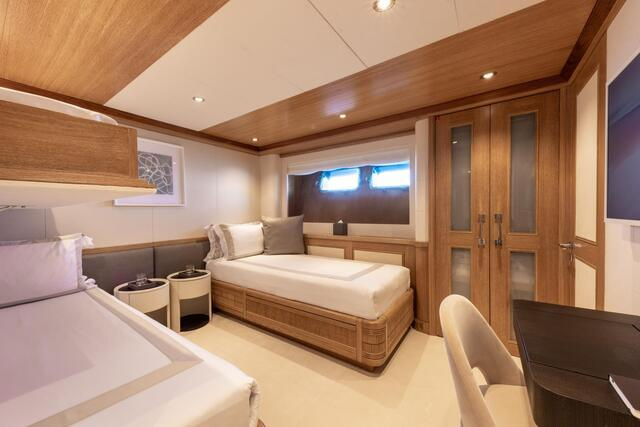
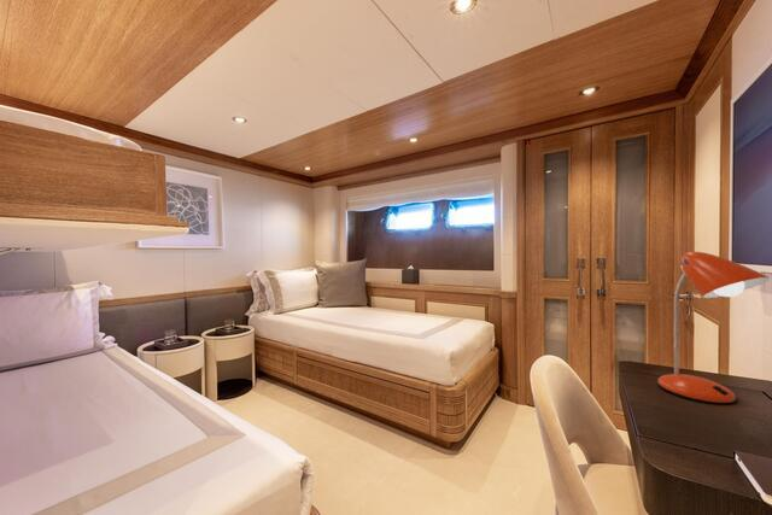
+ desk lamp [656,251,772,405]
